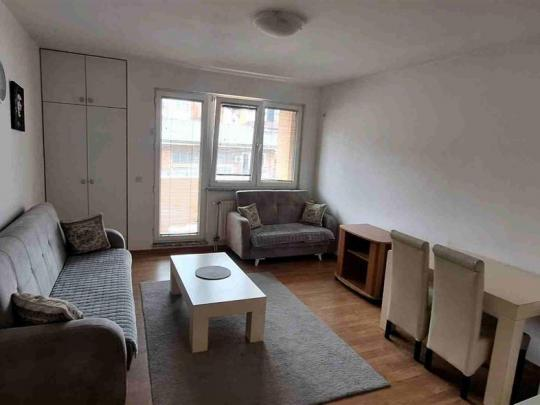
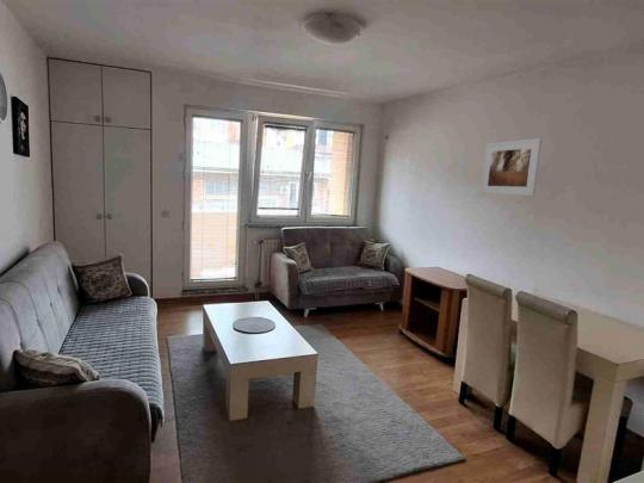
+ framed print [479,137,543,197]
